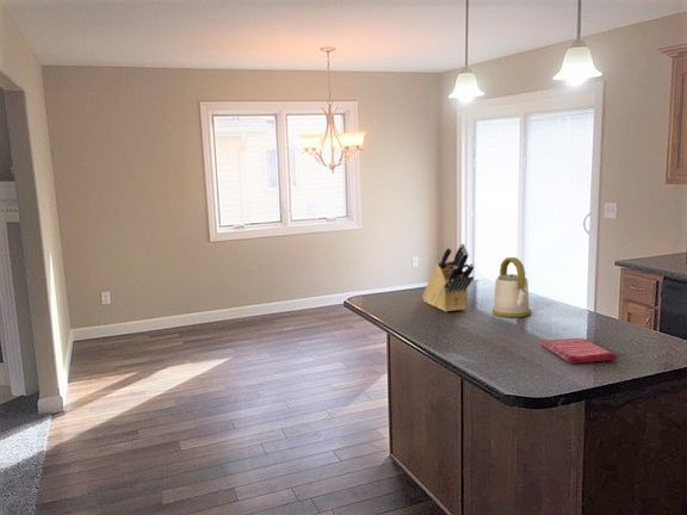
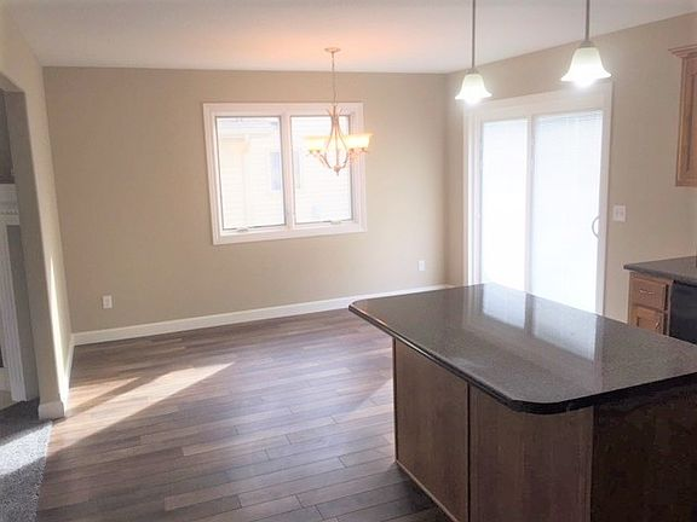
- dish towel [540,337,619,365]
- knife block [421,243,475,312]
- kettle [491,256,532,318]
